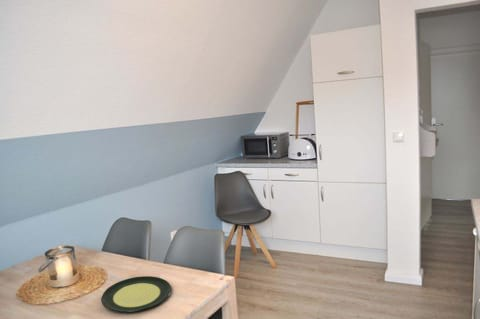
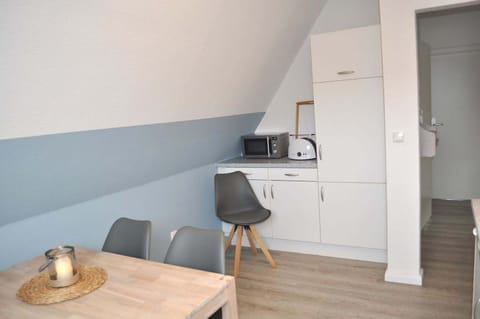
- plate [100,275,172,313]
